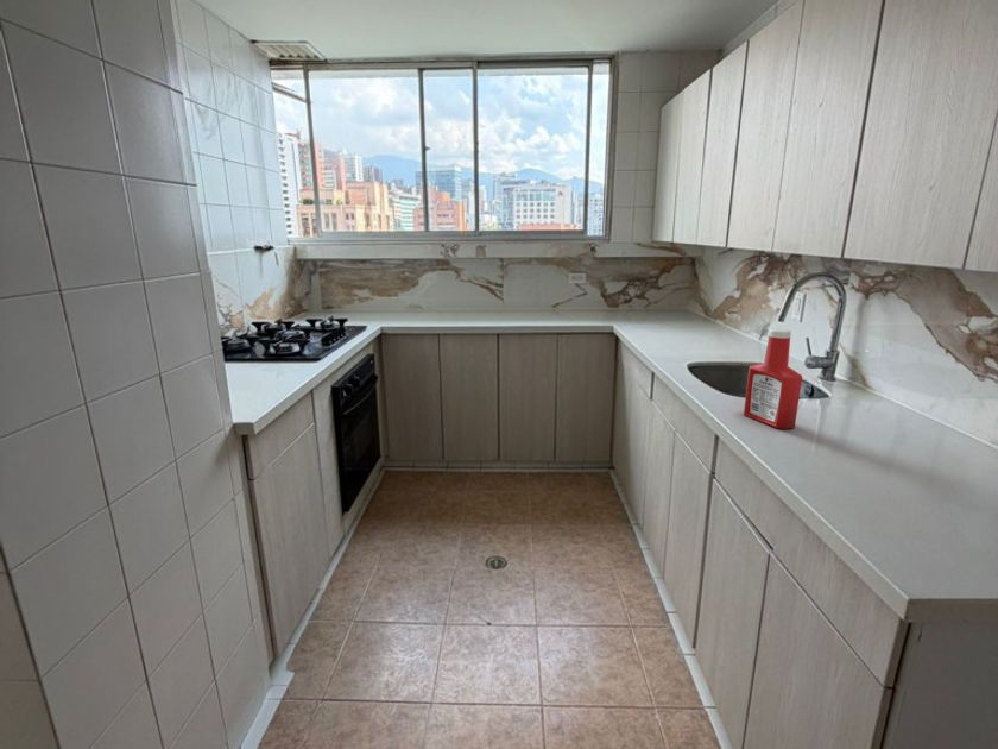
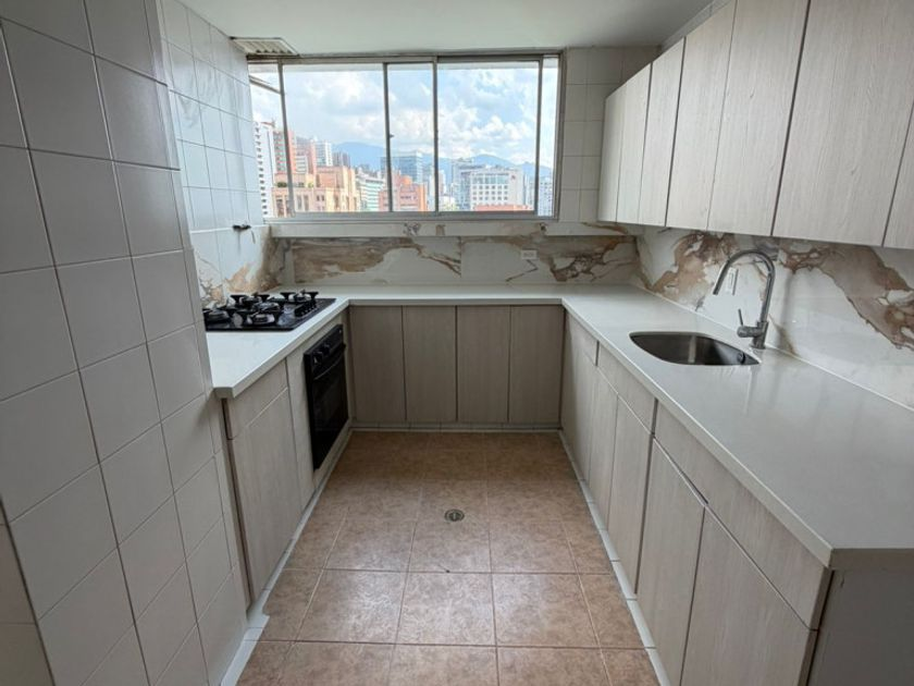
- soap bottle [743,328,803,430]
